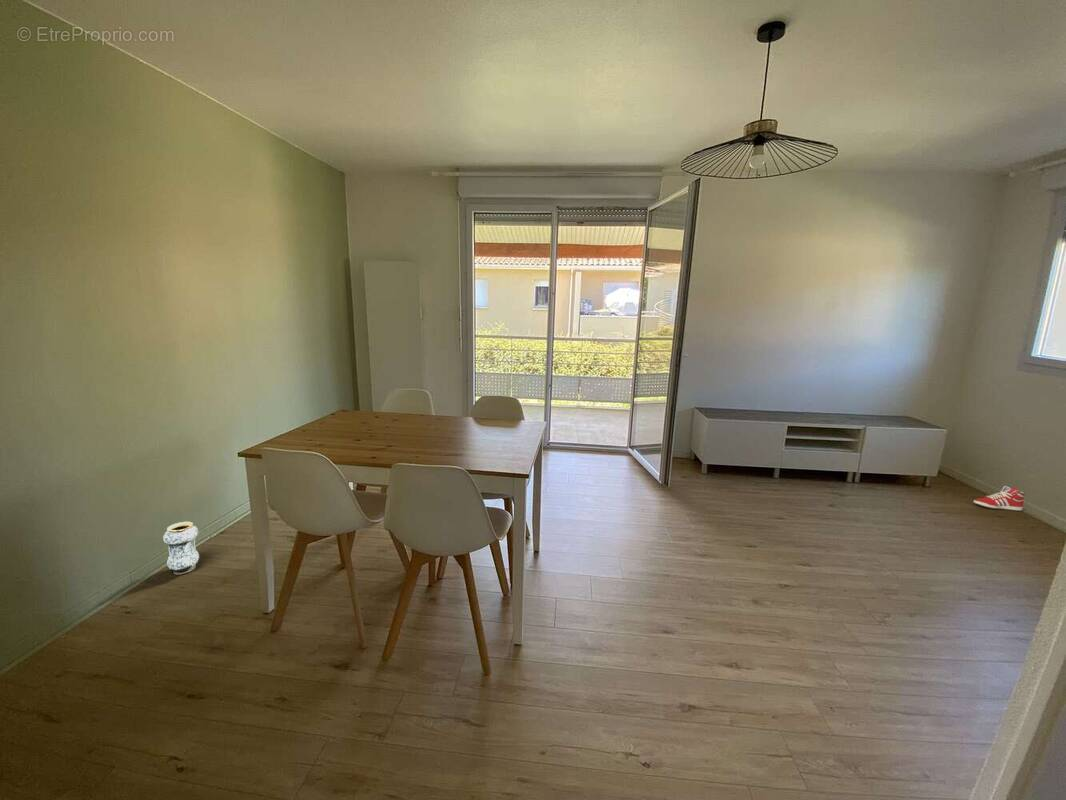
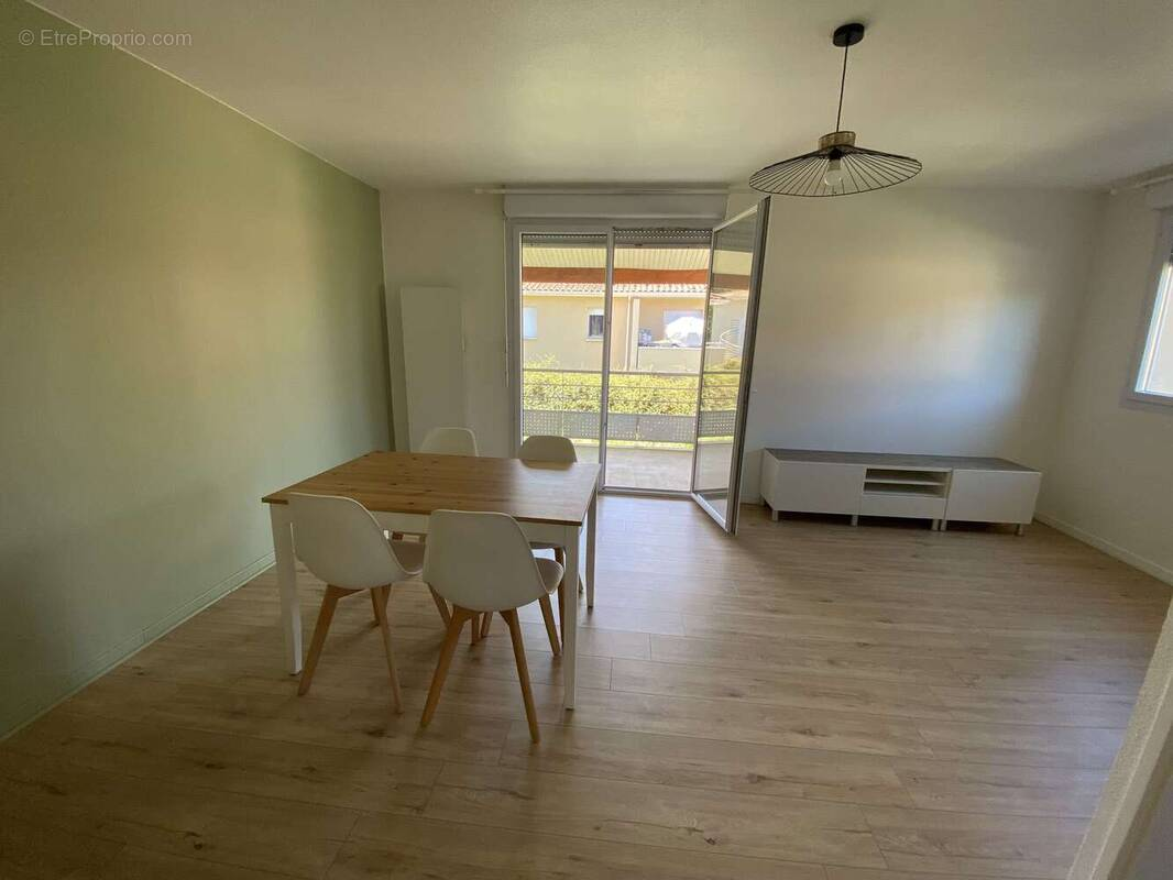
- sneaker [973,485,1026,512]
- vase [162,521,200,575]
